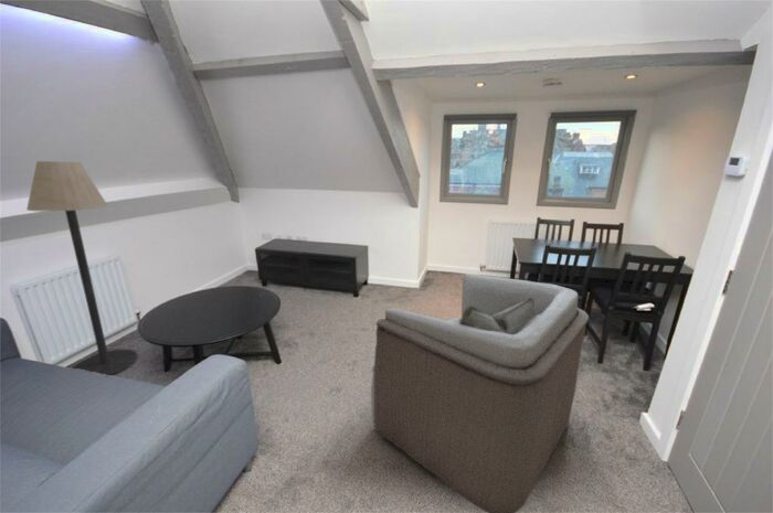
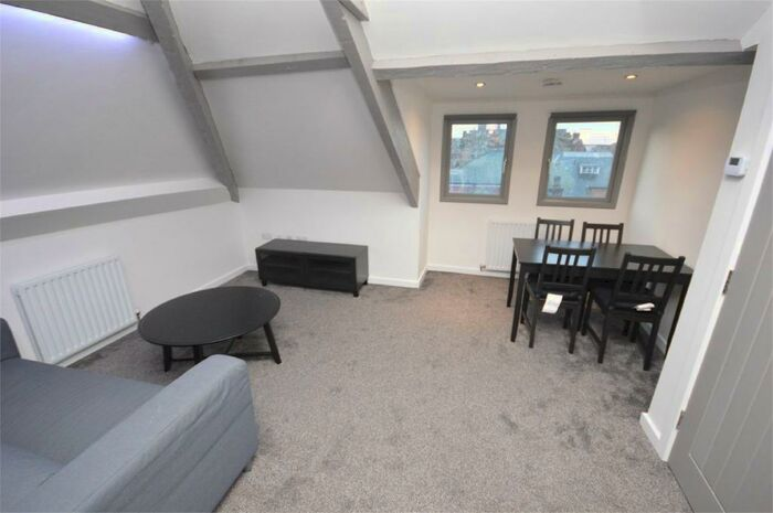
- floor lamp [25,160,138,376]
- armchair [370,272,590,513]
